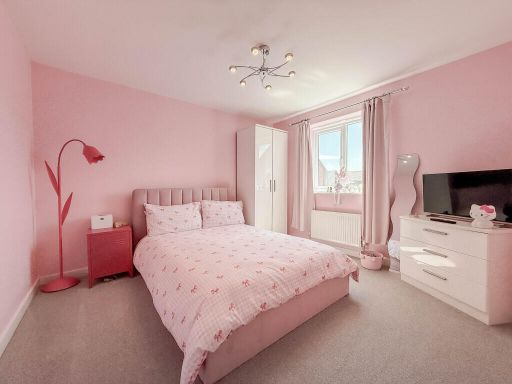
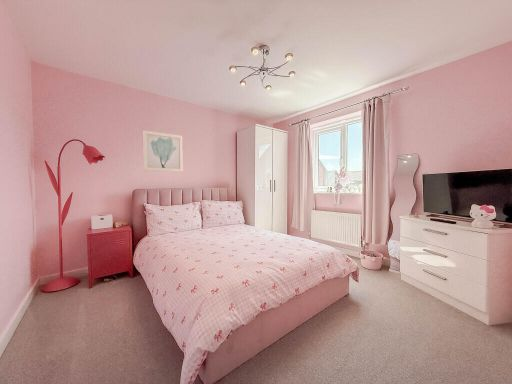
+ wall art [142,129,184,173]
